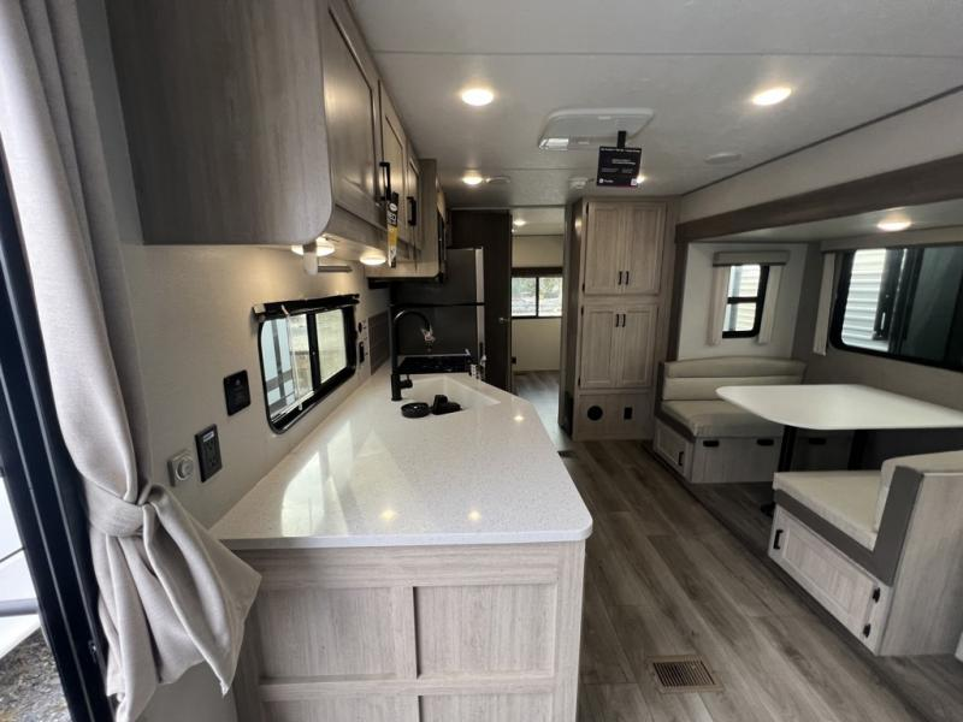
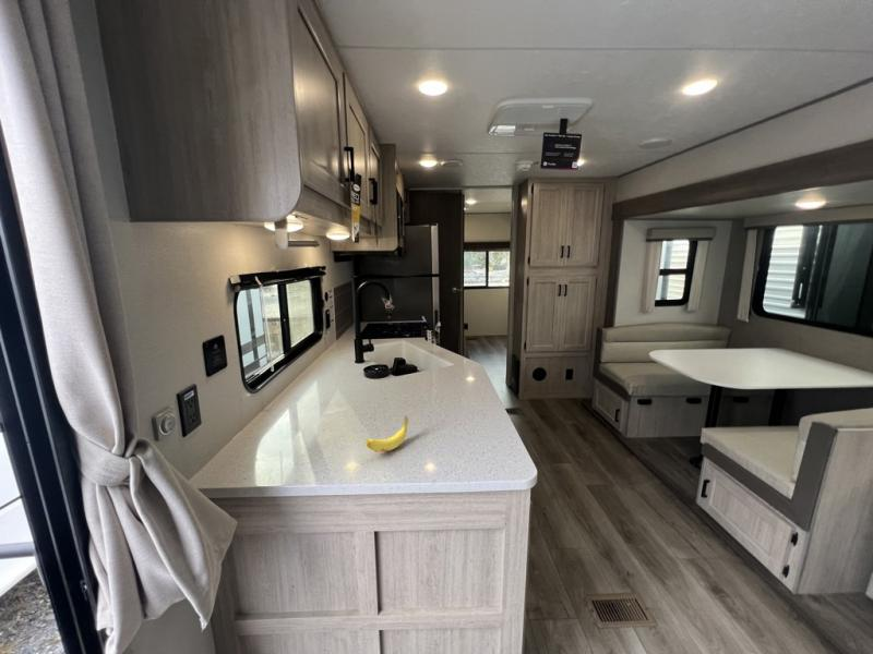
+ banana [364,415,409,453]
